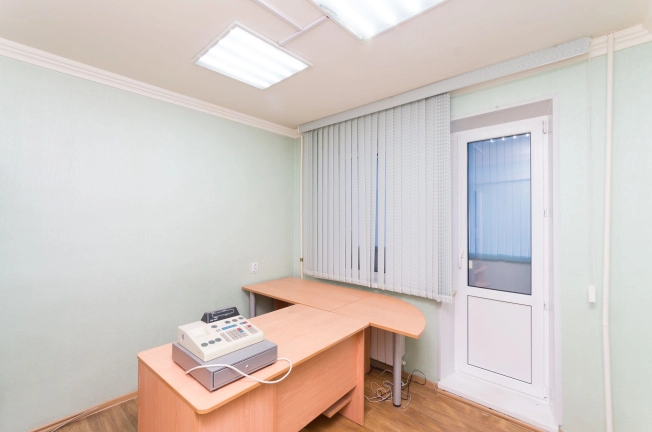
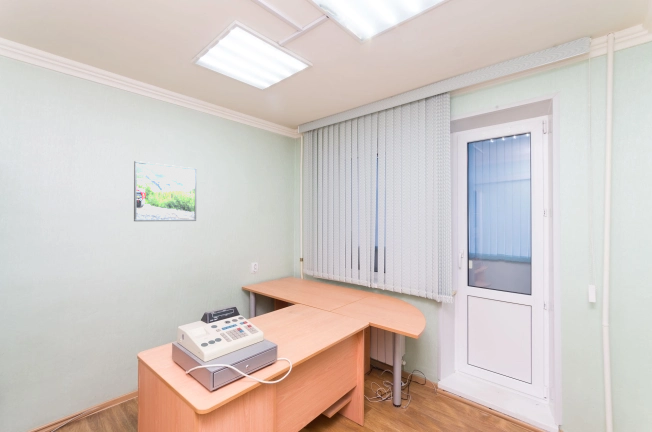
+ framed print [133,160,198,222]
